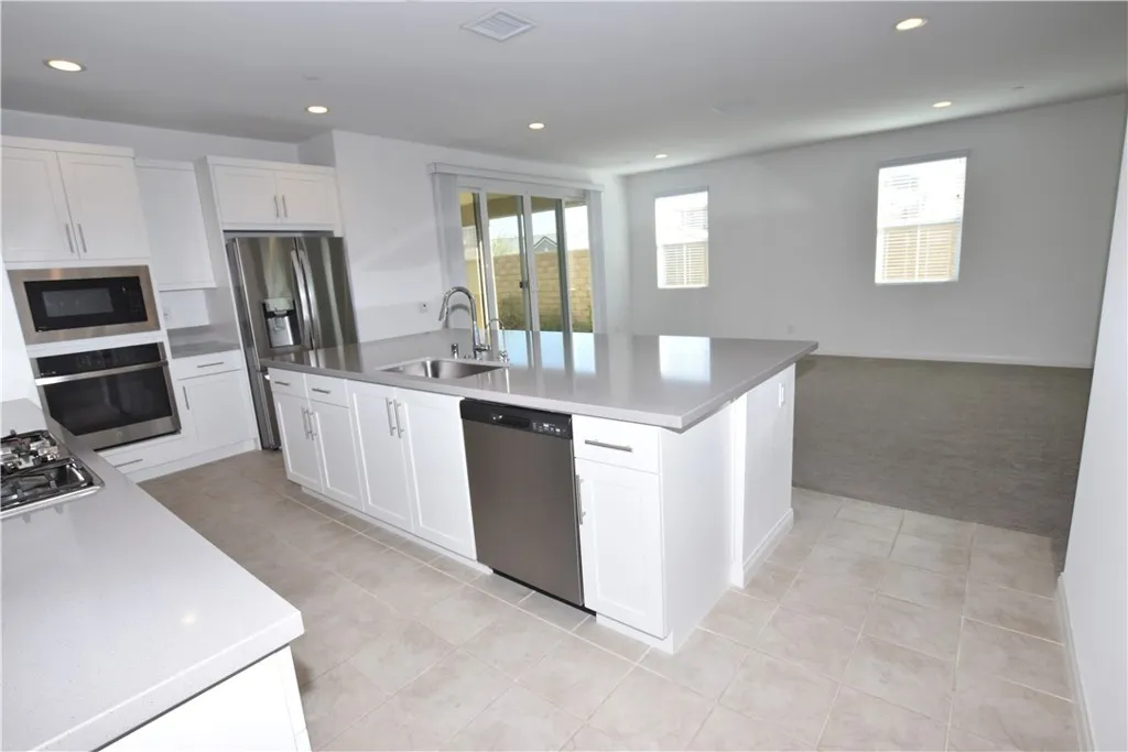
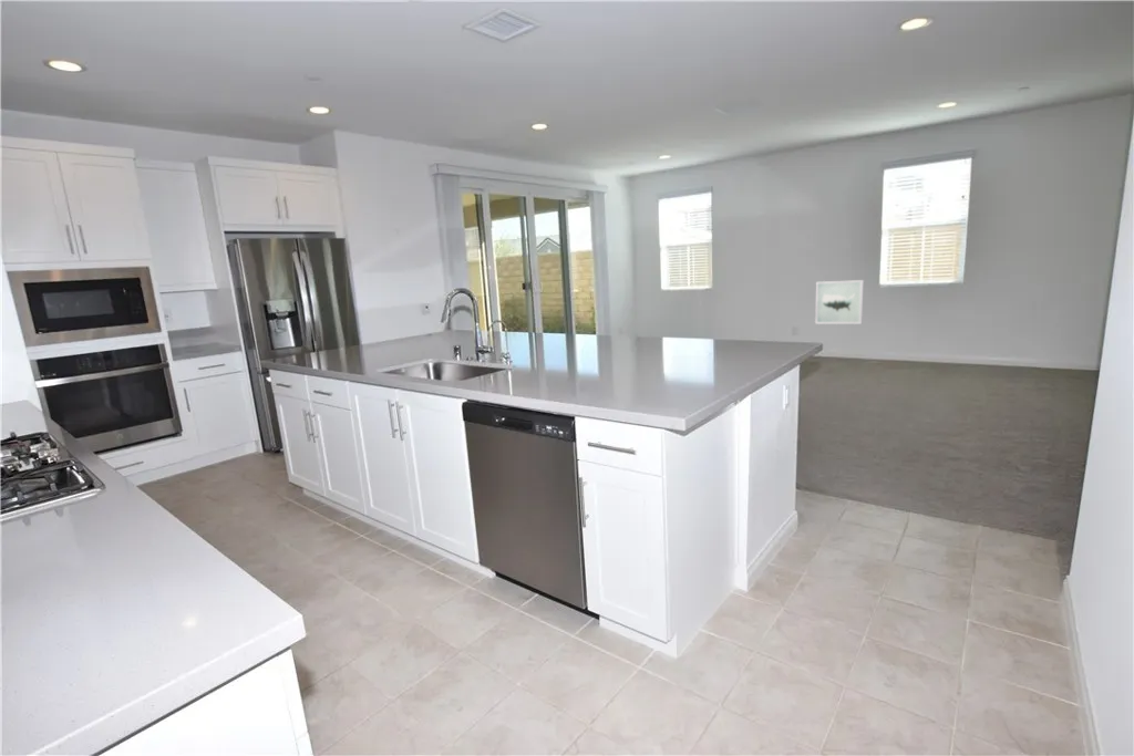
+ wall art [814,279,865,325]
